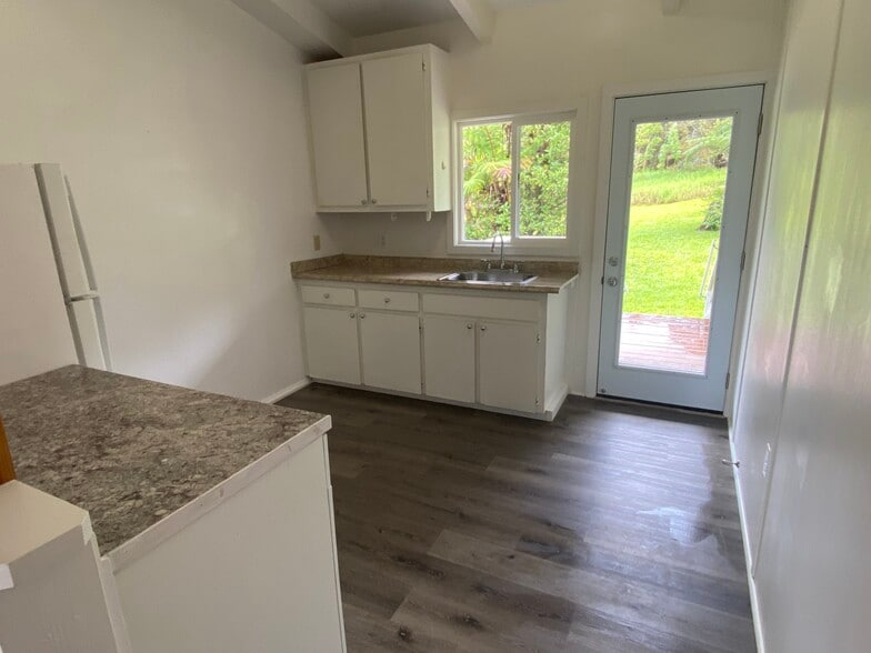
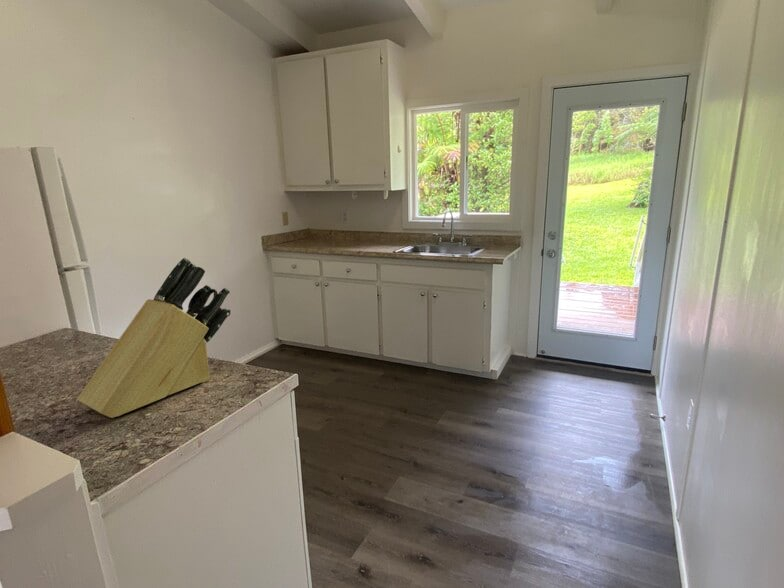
+ knife block [76,256,231,419]
